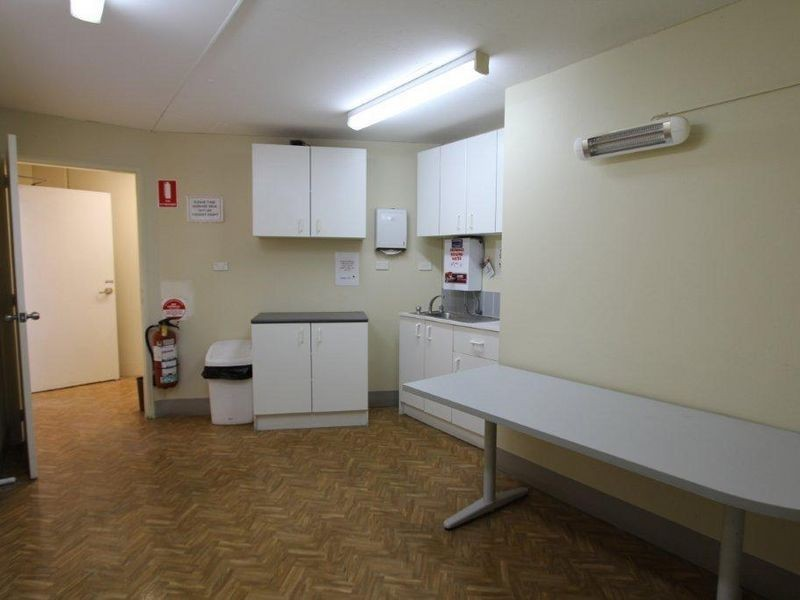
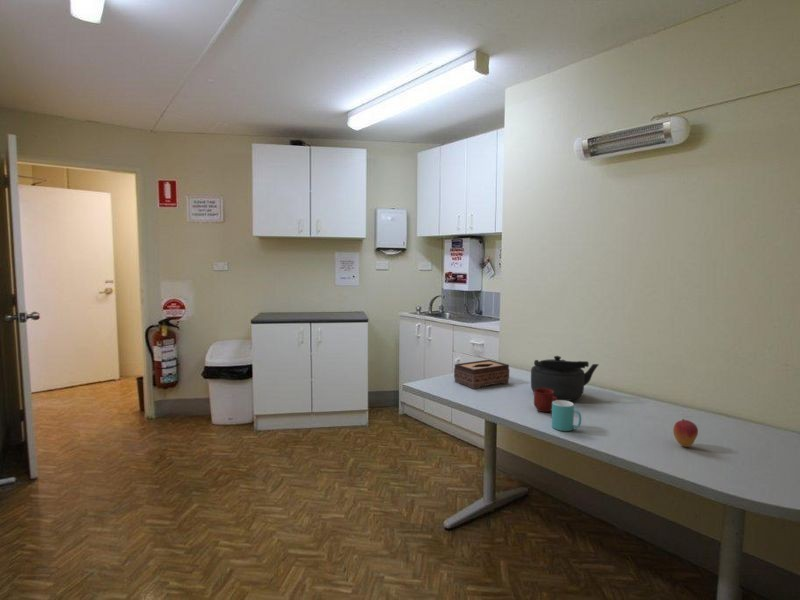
+ fruit [672,418,699,448]
+ mug [533,388,557,413]
+ kettle [530,355,600,402]
+ mug [551,400,582,432]
+ tissue box [453,359,510,390]
